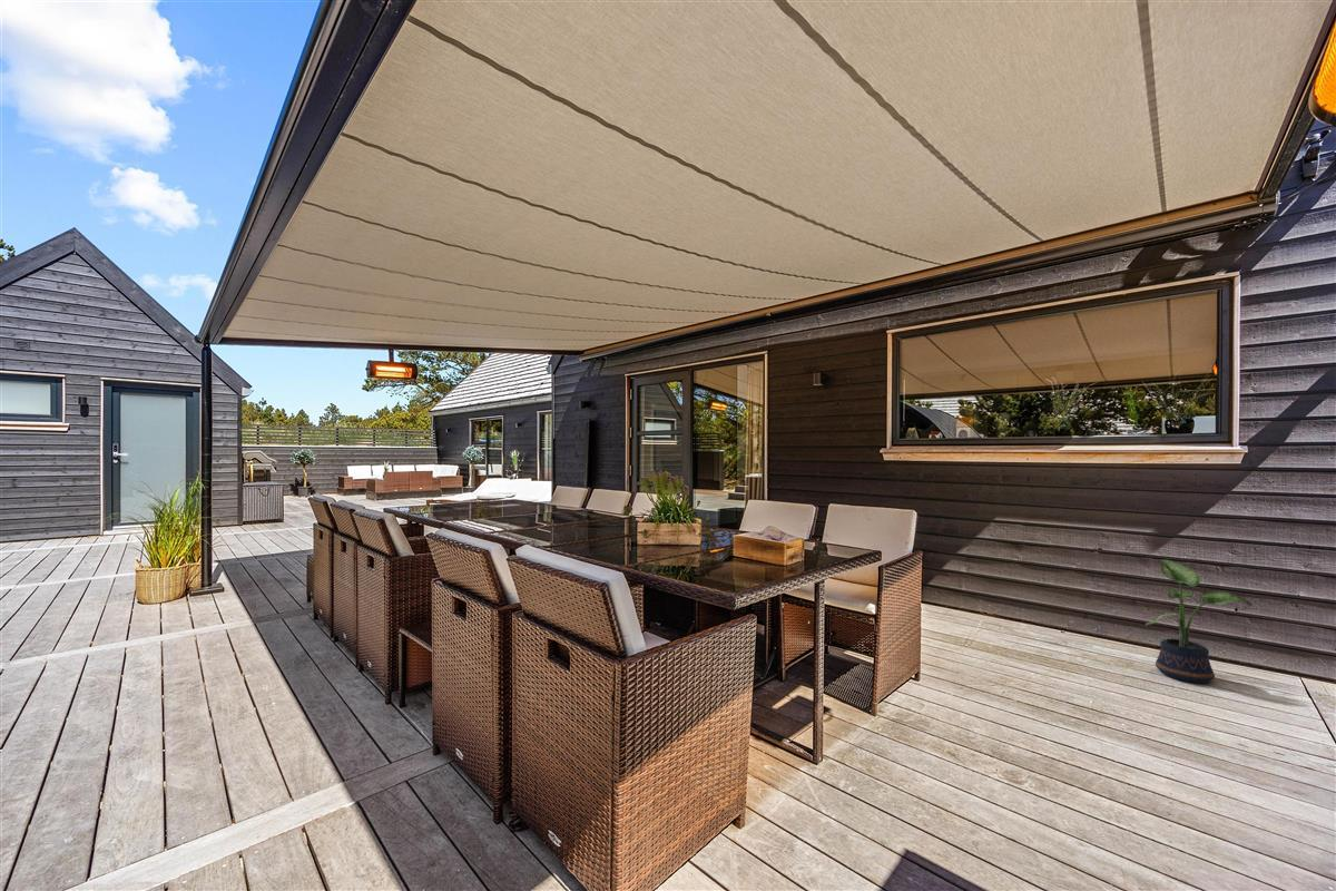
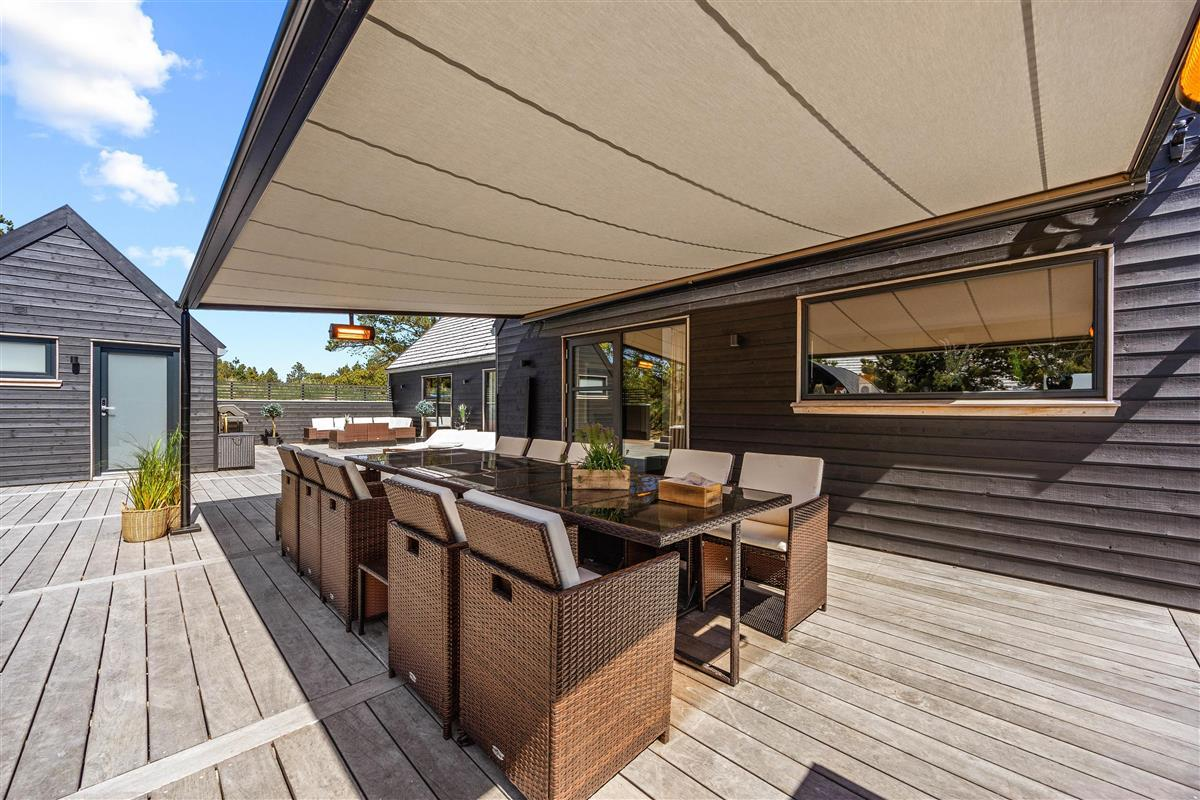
- potted plant [1145,559,1252,685]
